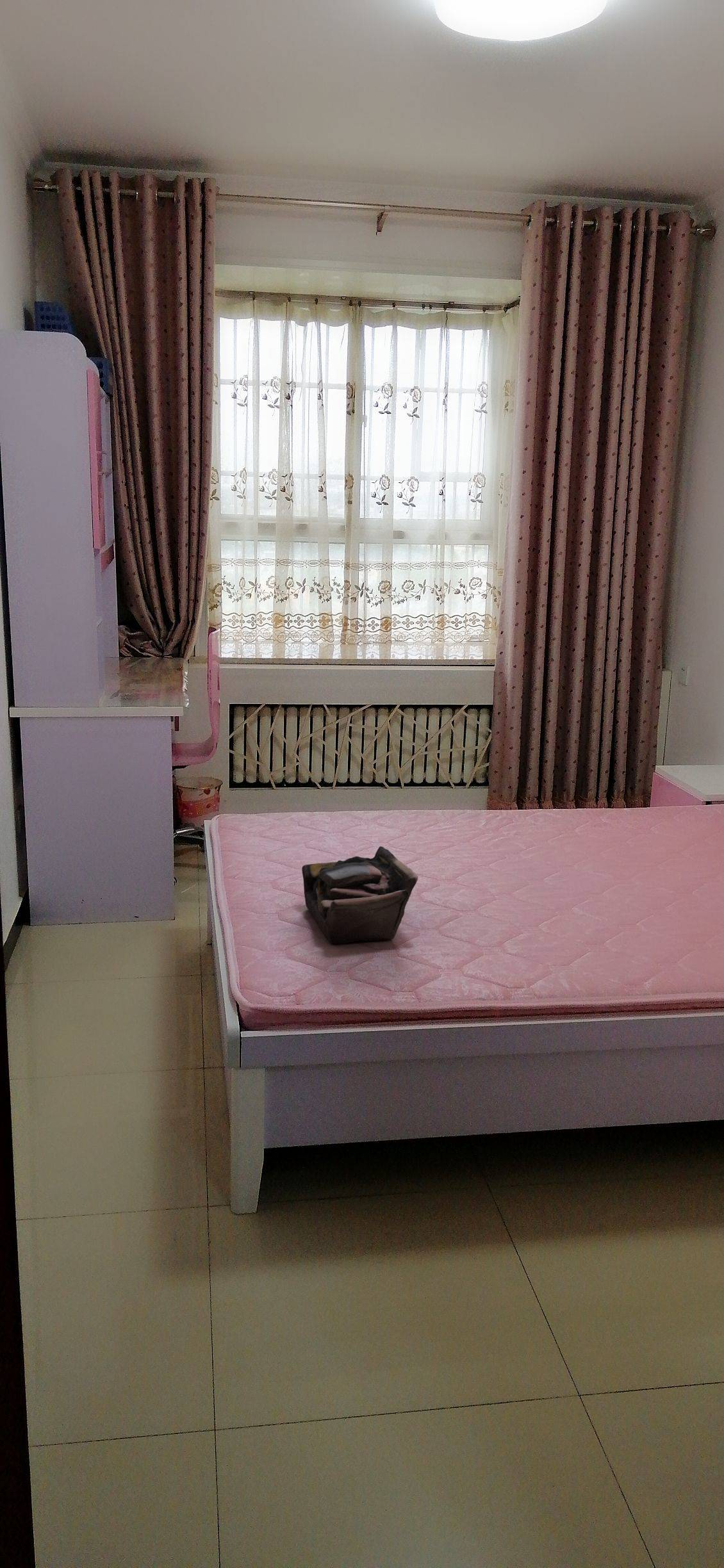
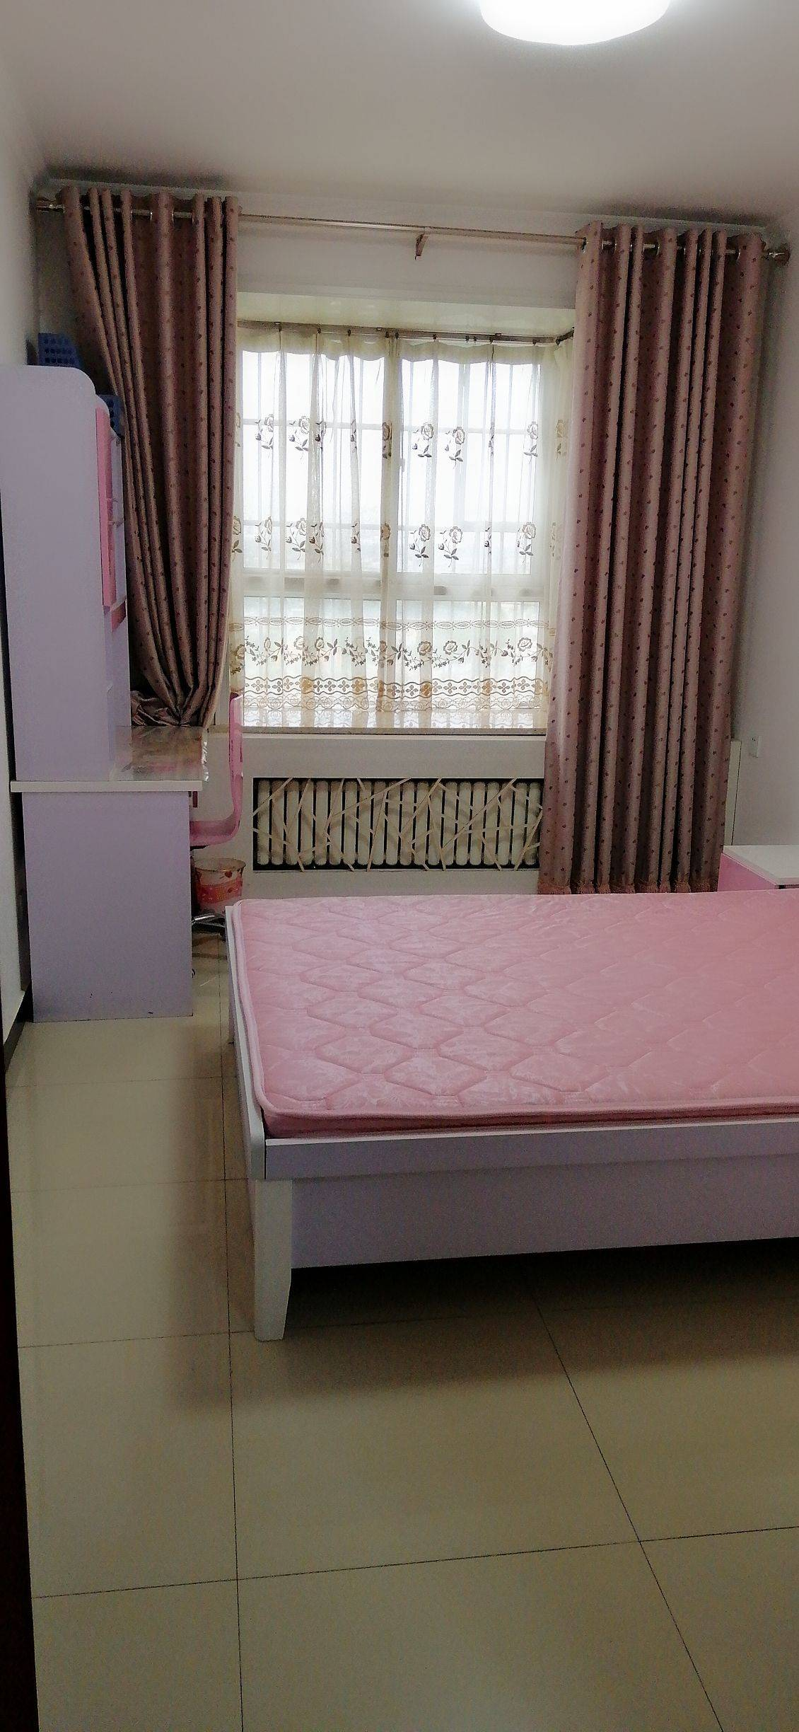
- tote bag [301,845,418,944]
